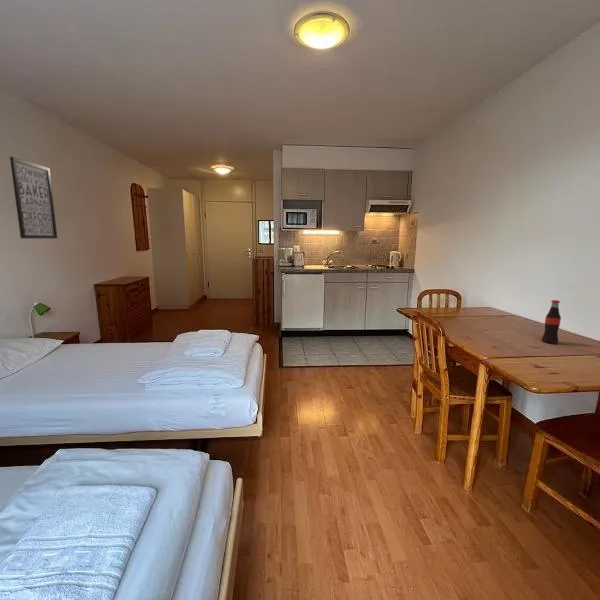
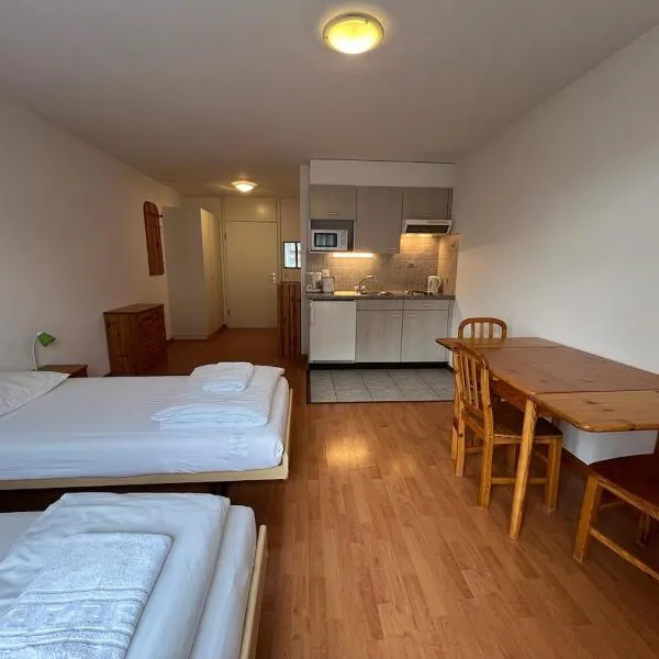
- bottle [540,299,562,345]
- wall art [9,156,58,240]
